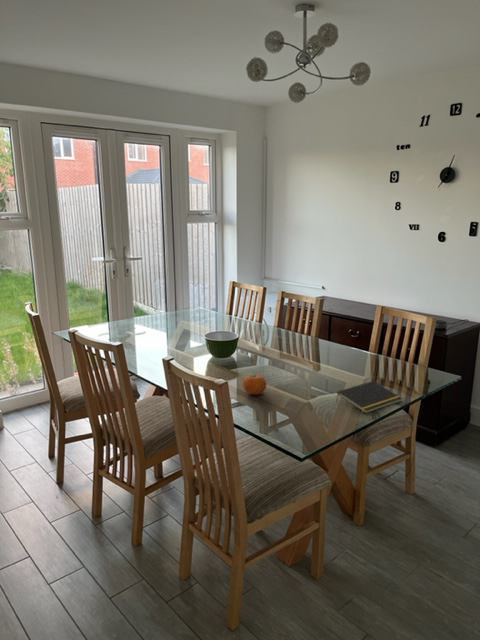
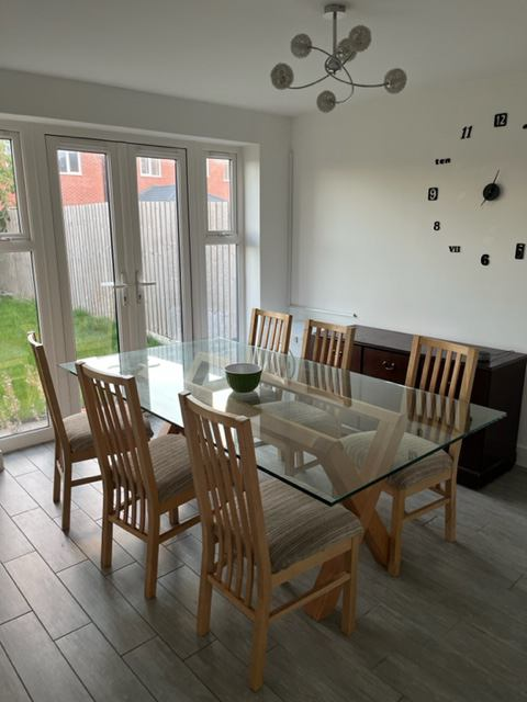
- fruit [242,374,267,396]
- notepad [335,380,403,414]
